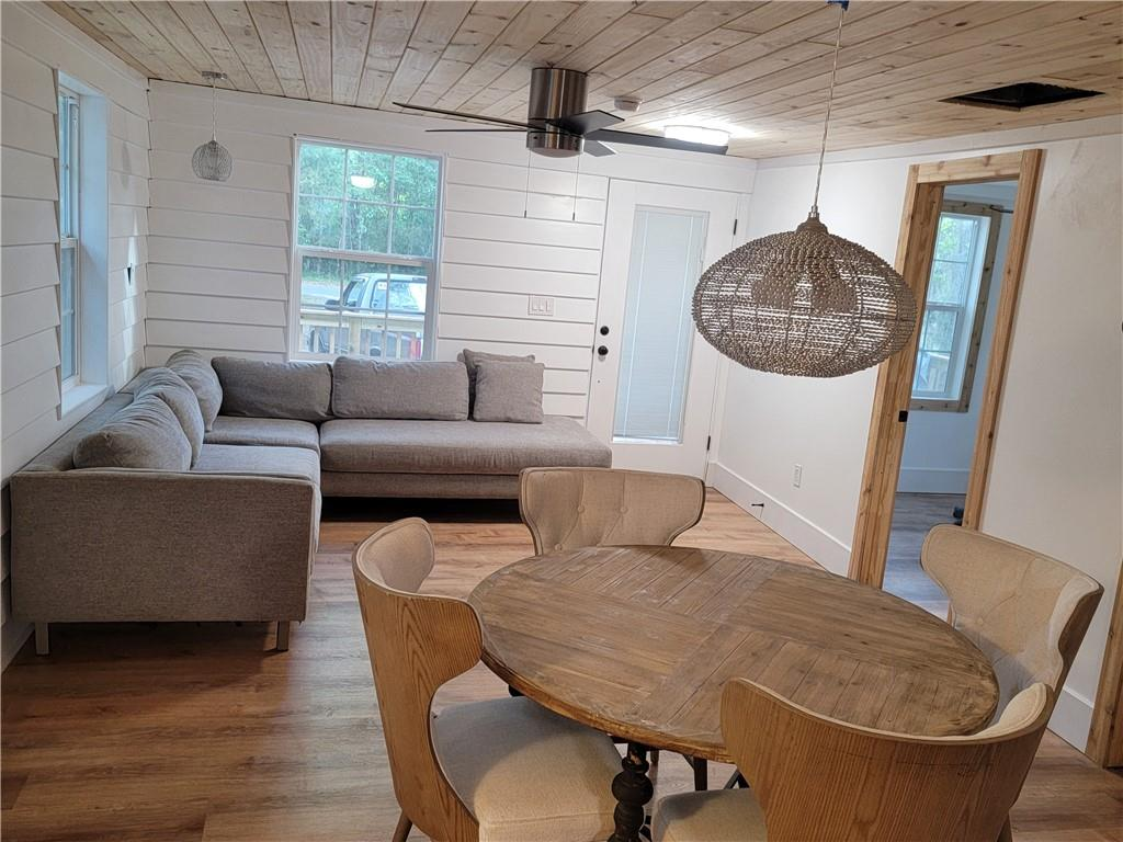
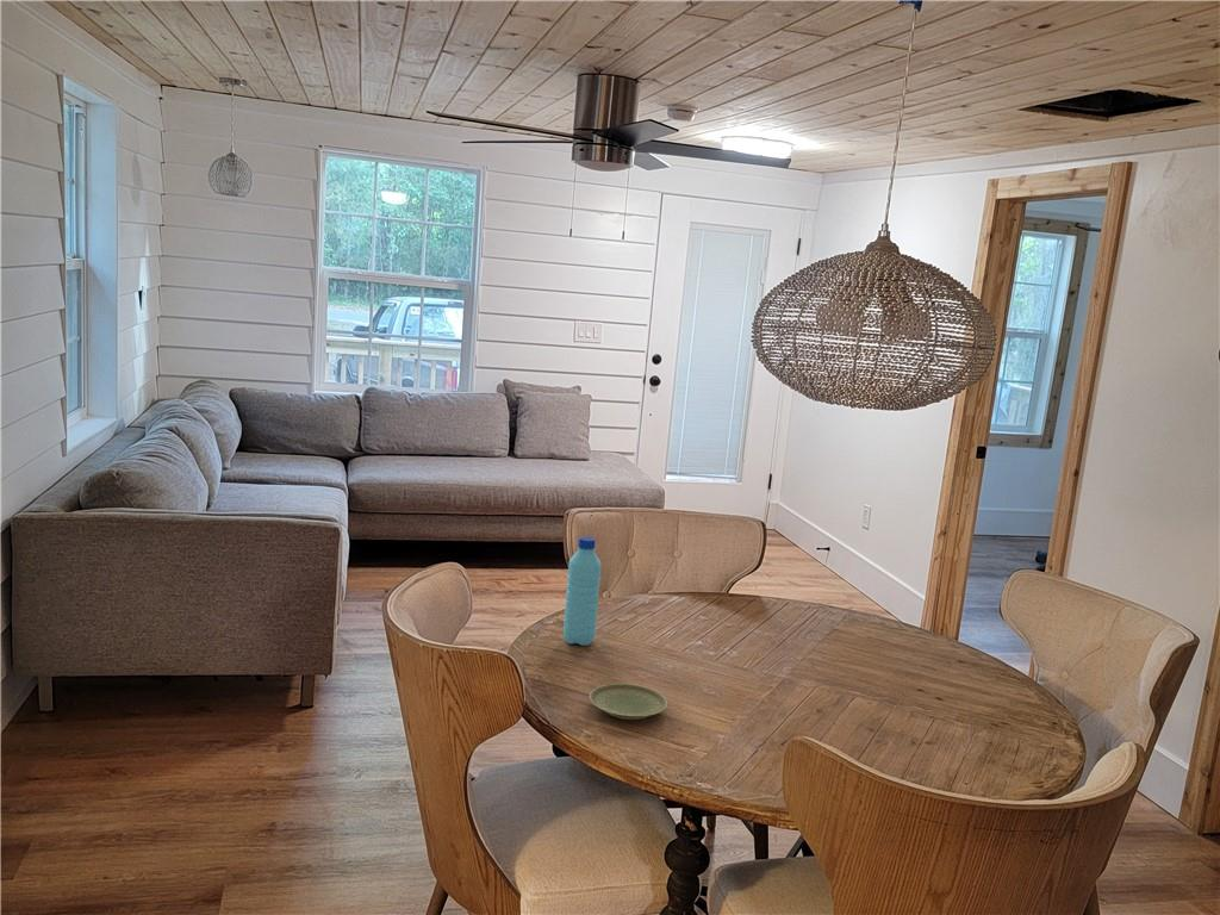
+ plate [589,683,668,721]
+ water bottle [562,536,602,647]
